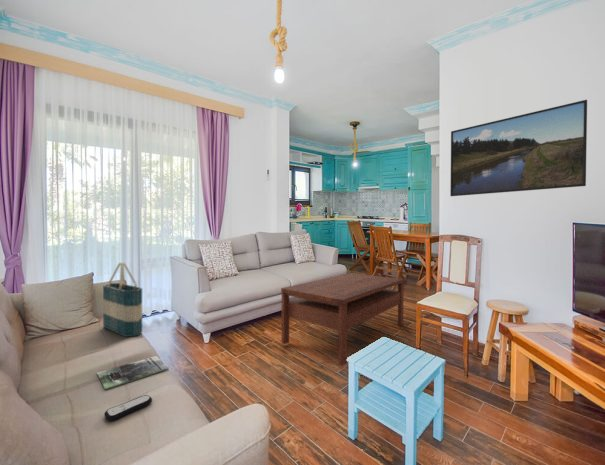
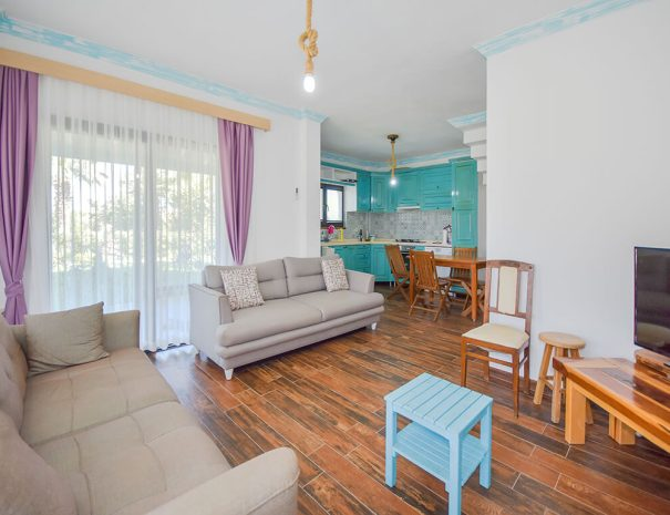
- remote control [103,394,153,422]
- magazine [96,355,170,391]
- coffee table [280,272,405,367]
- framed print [449,99,588,197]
- tote bag [102,261,143,338]
